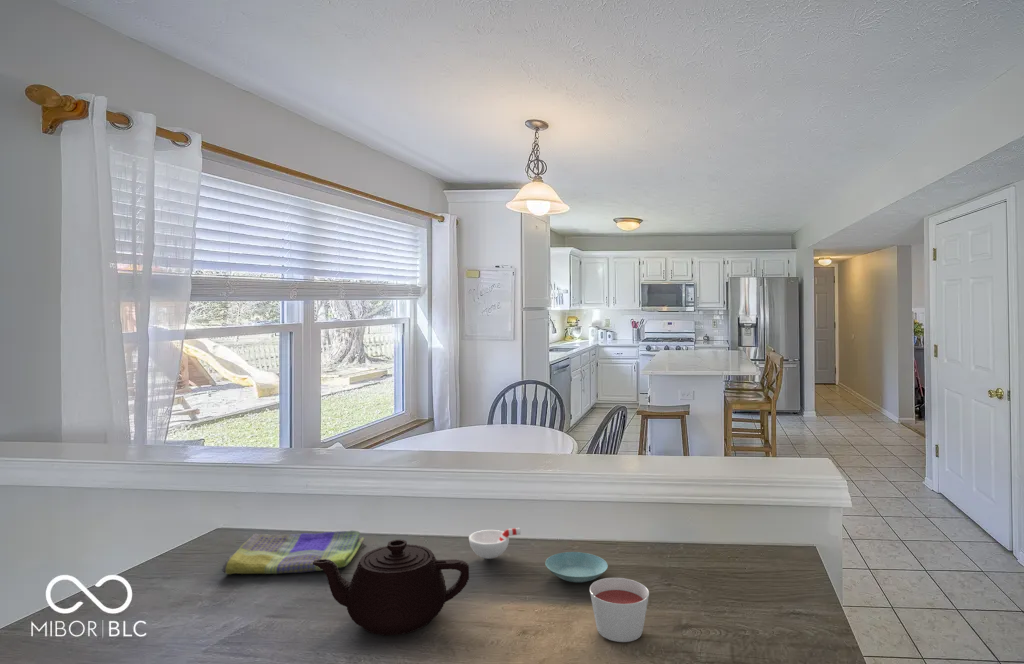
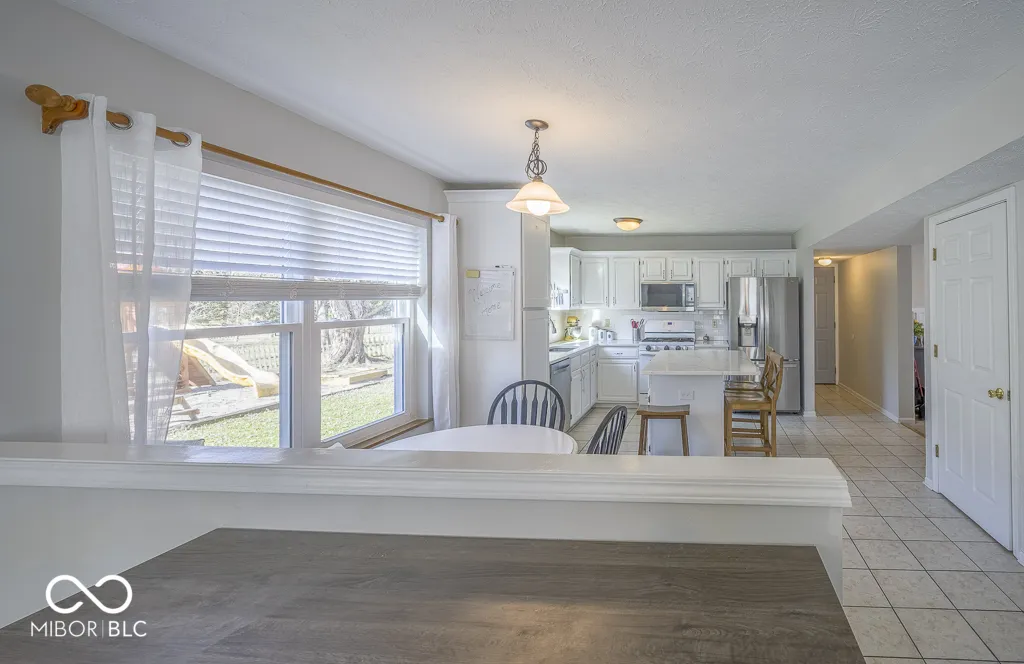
- cup [468,527,522,560]
- saucer [544,551,609,583]
- candle [589,577,650,643]
- teapot [313,539,470,636]
- dish towel [221,529,365,575]
